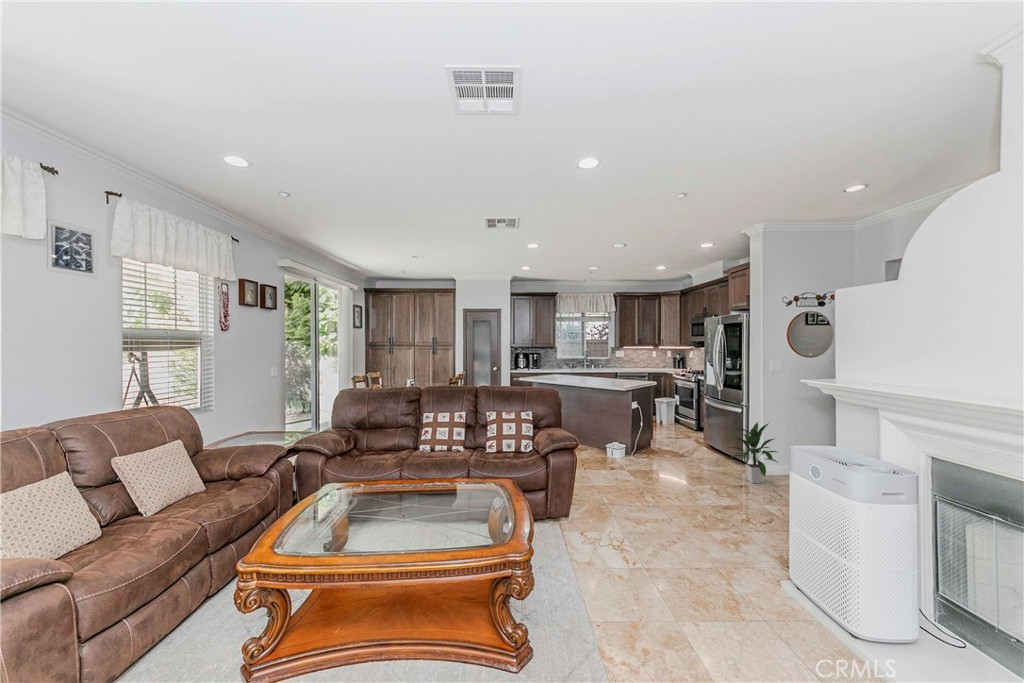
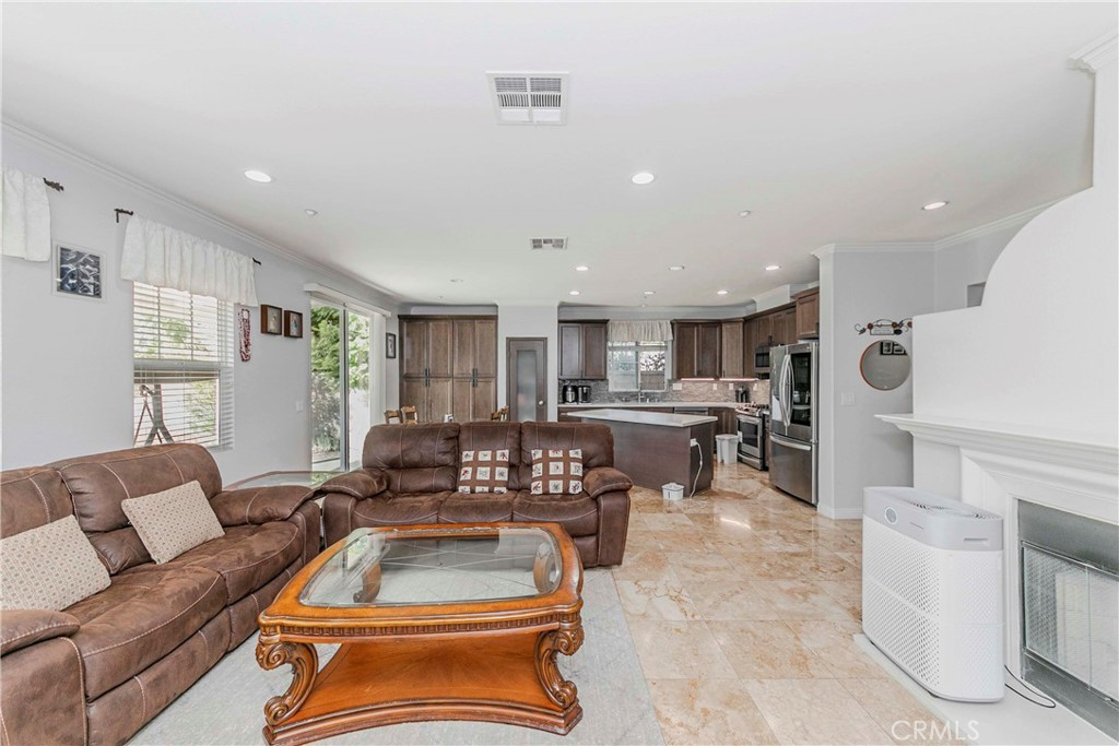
- indoor plant [726,421,778,485]
